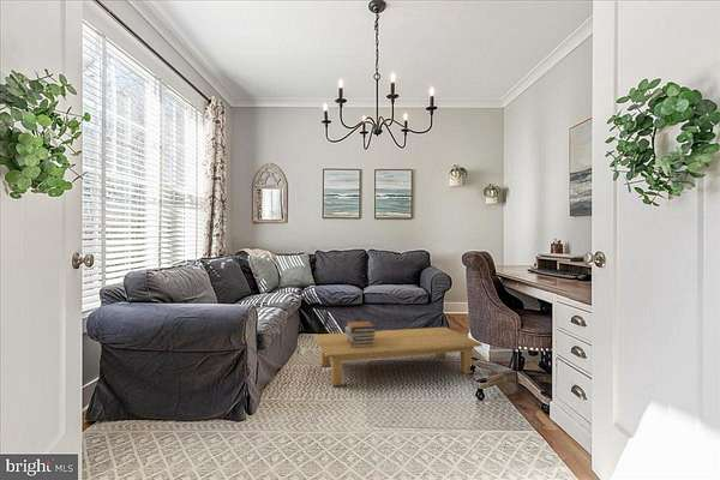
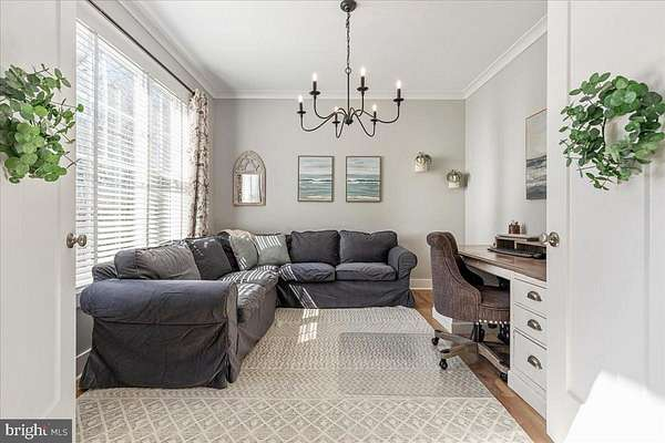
- coffee table [313,326,484,386]
- book stack [344,319,377,348]
